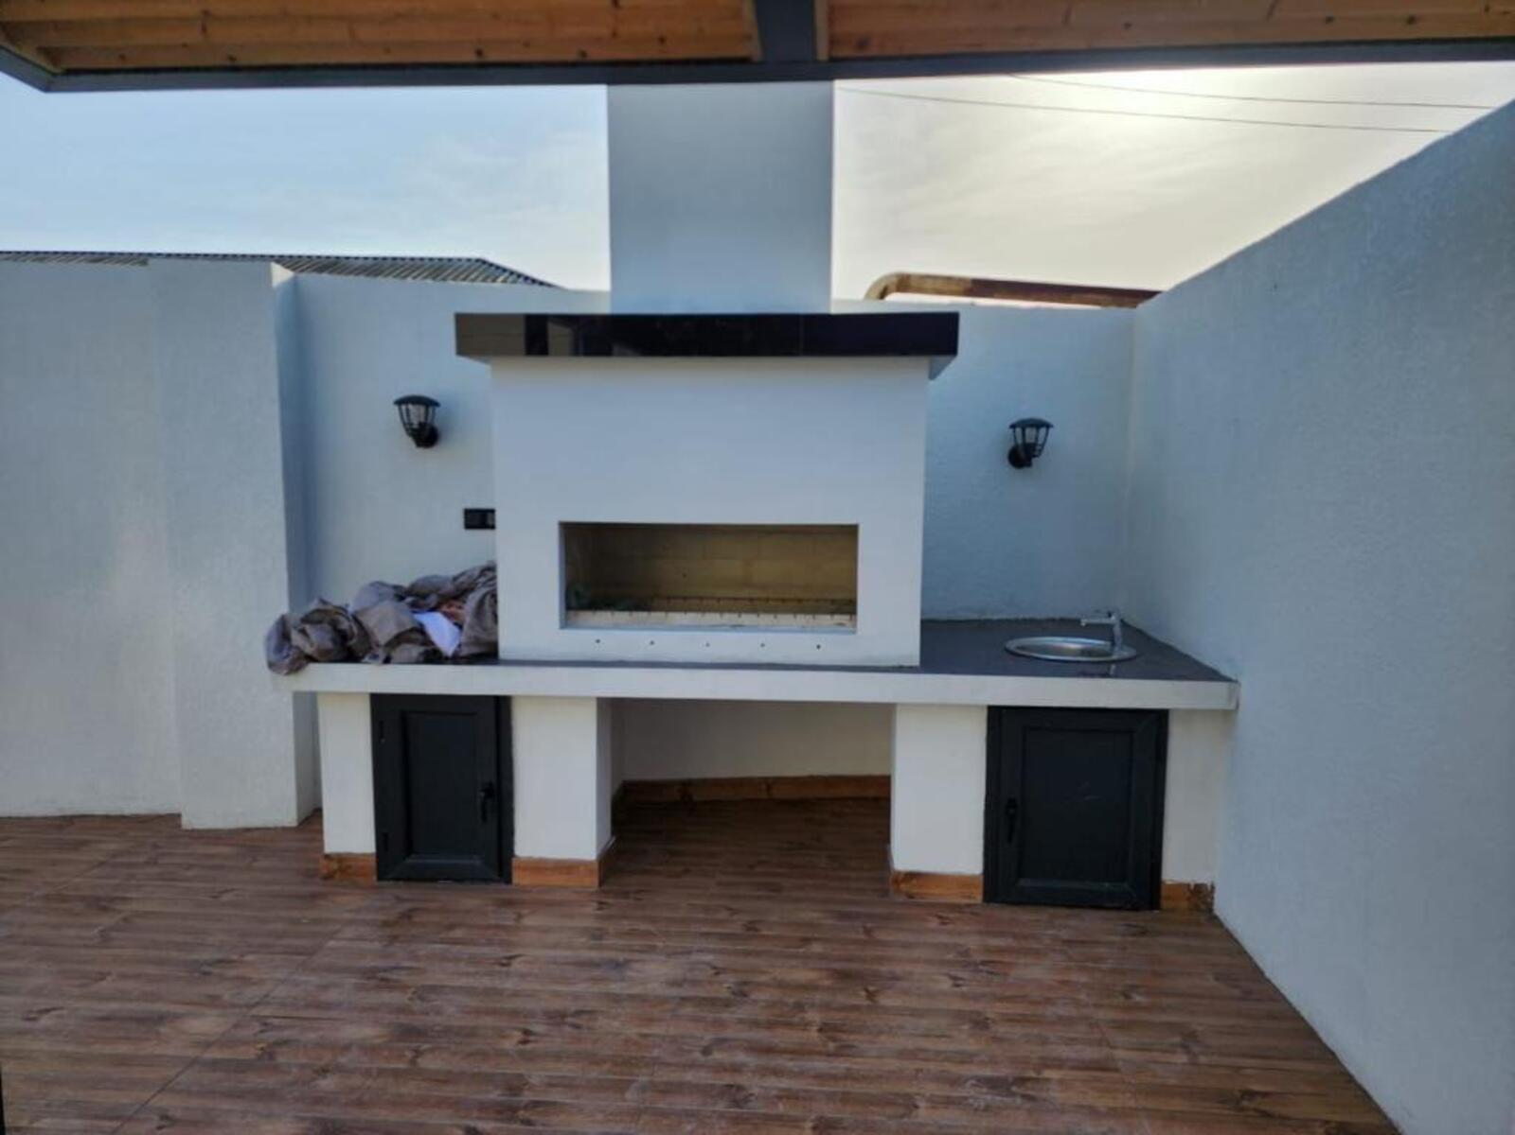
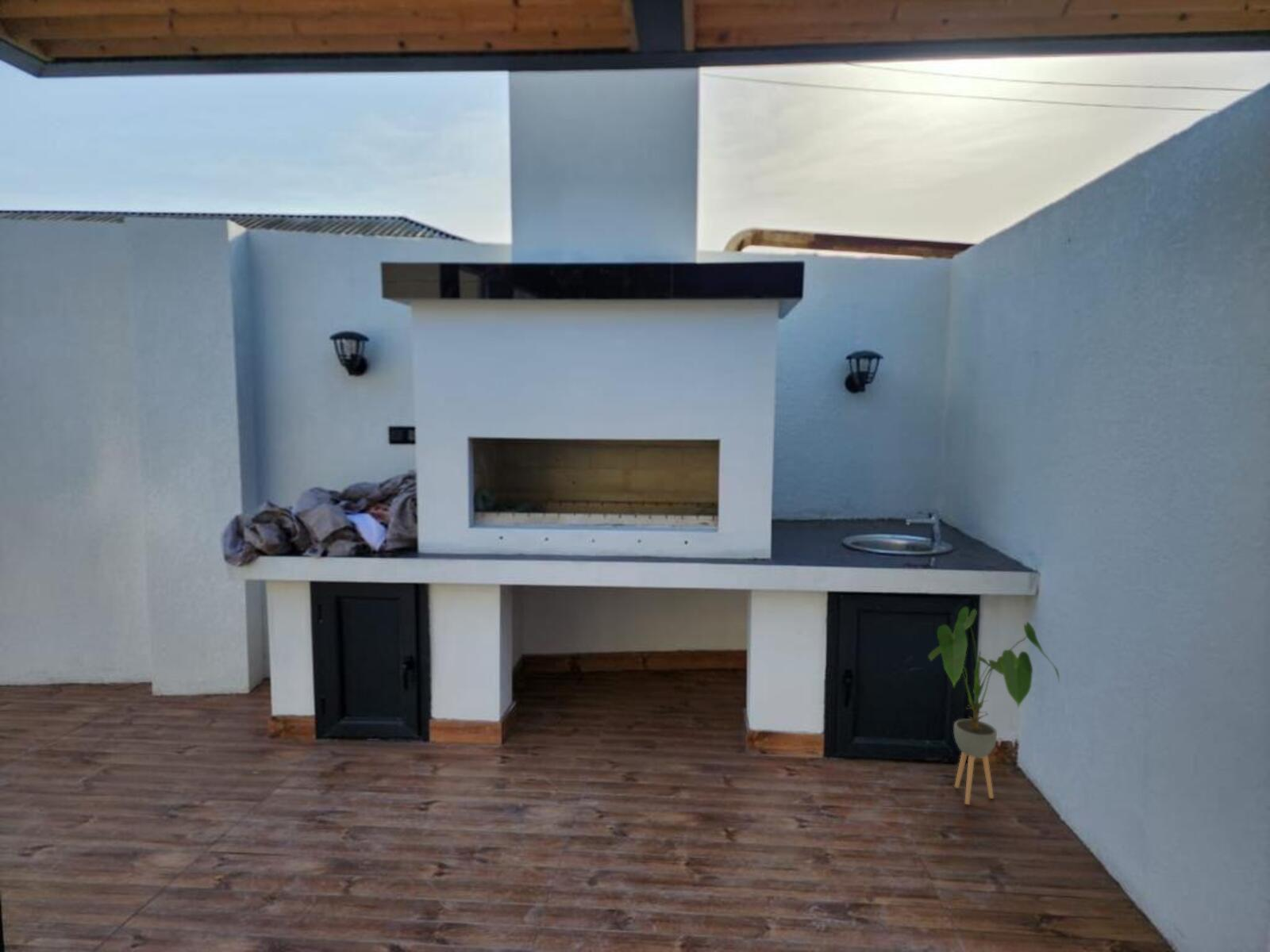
+ house plant [928,606,1060,805]
